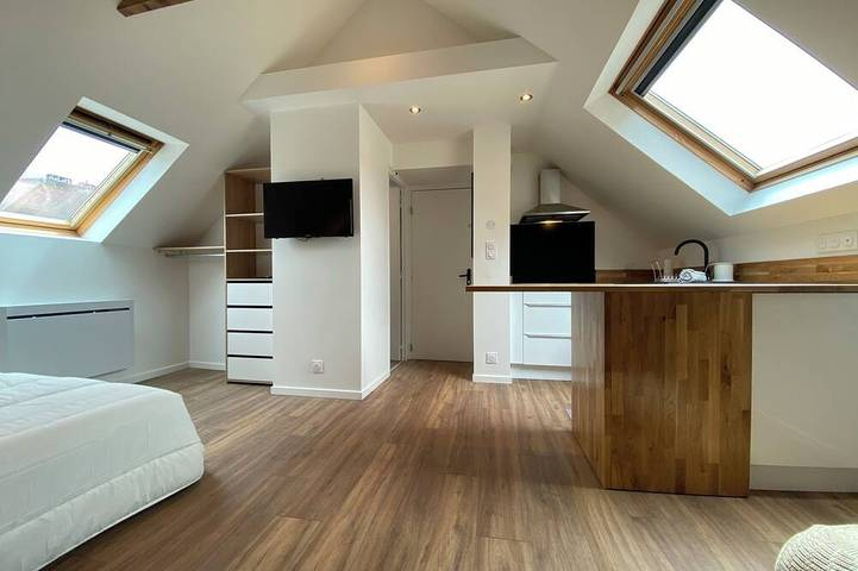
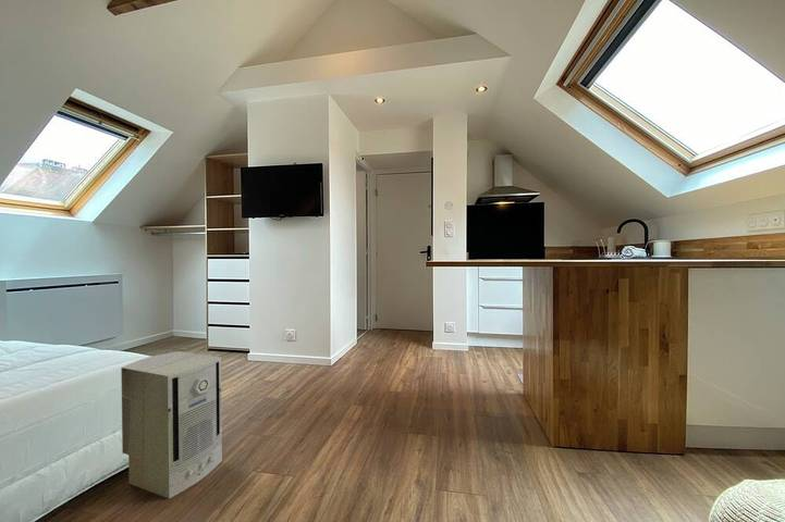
+ air purifier [120,350,223,500]
